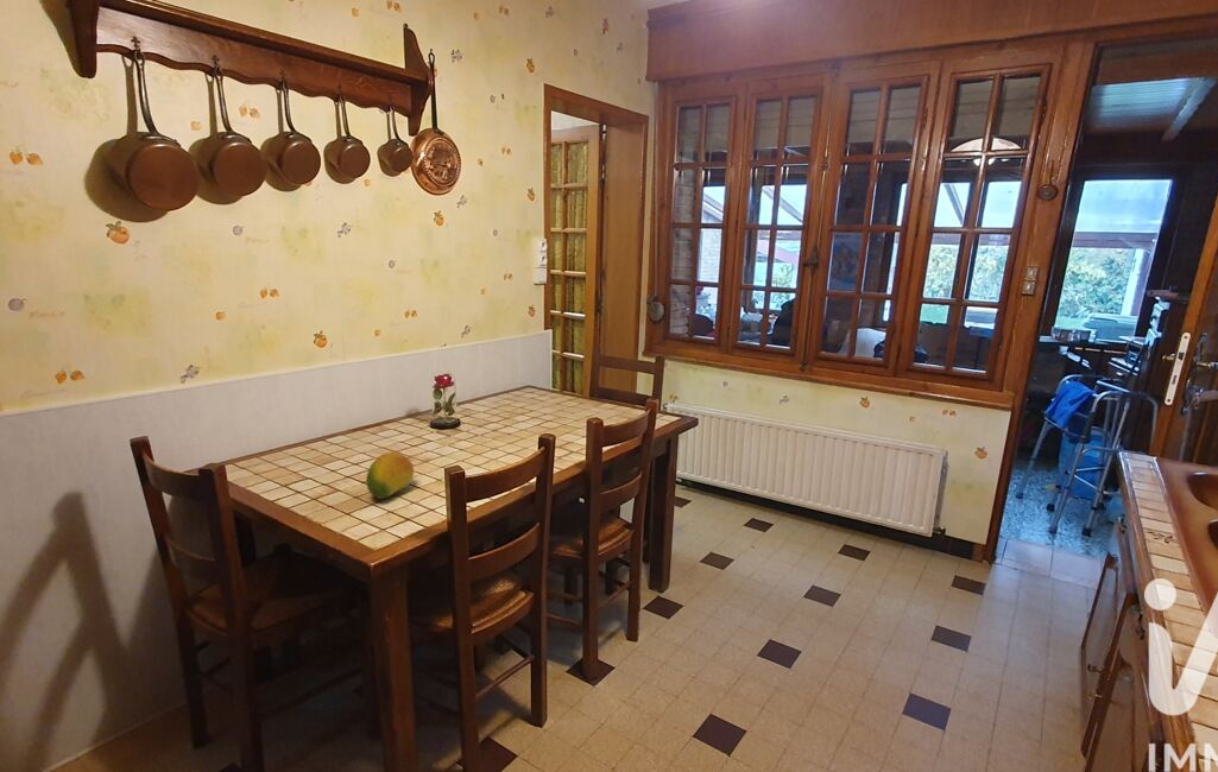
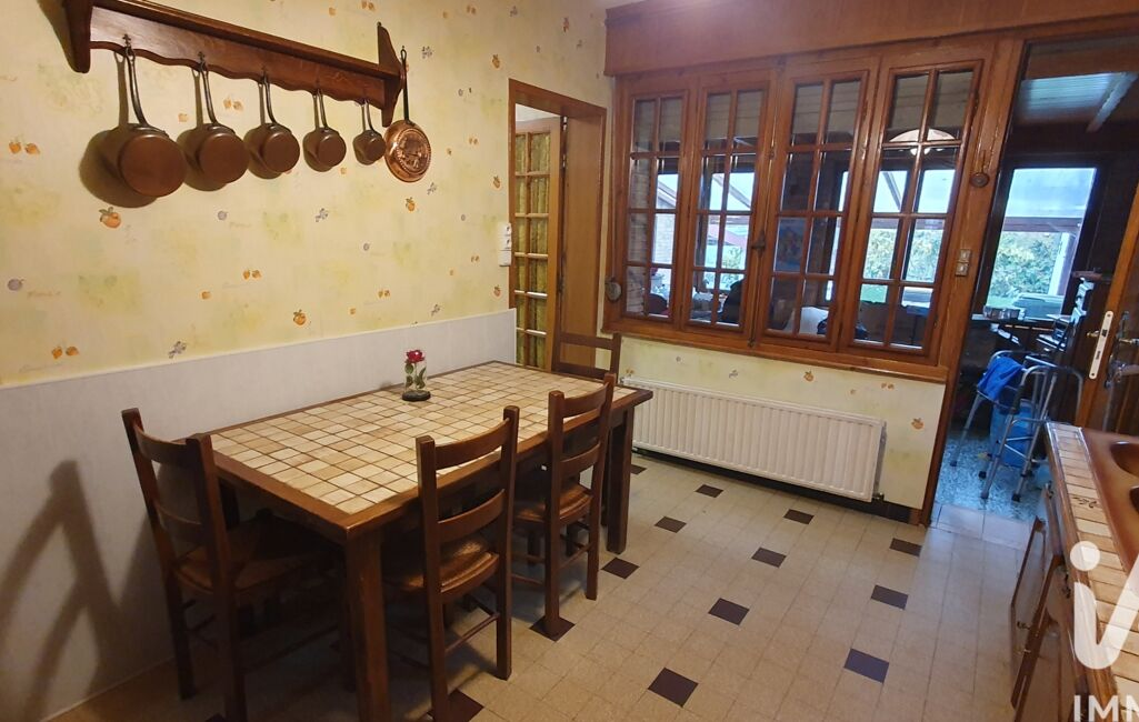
- fruit [365,451,415,500]
